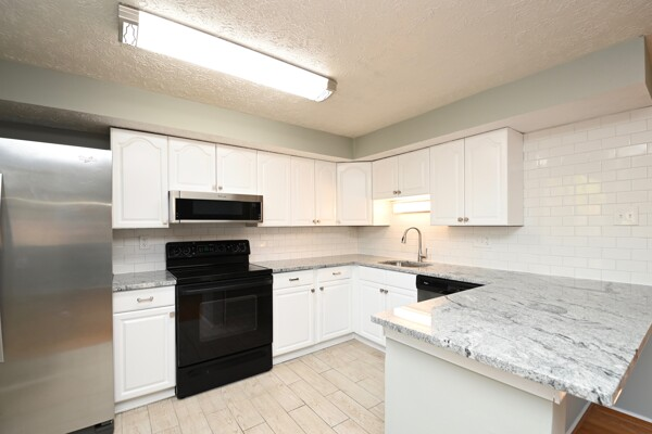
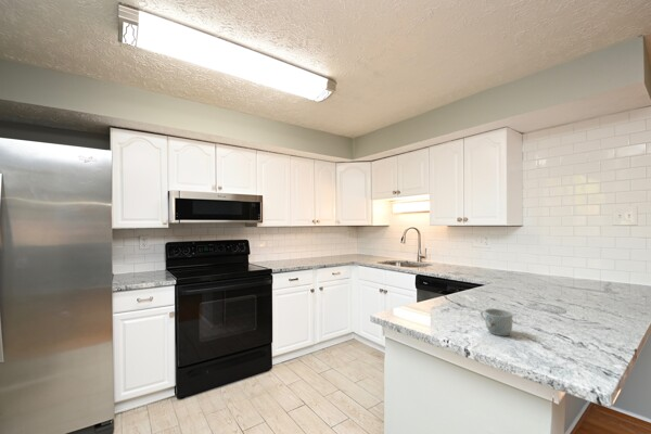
+ mug [480,308,513,336]
